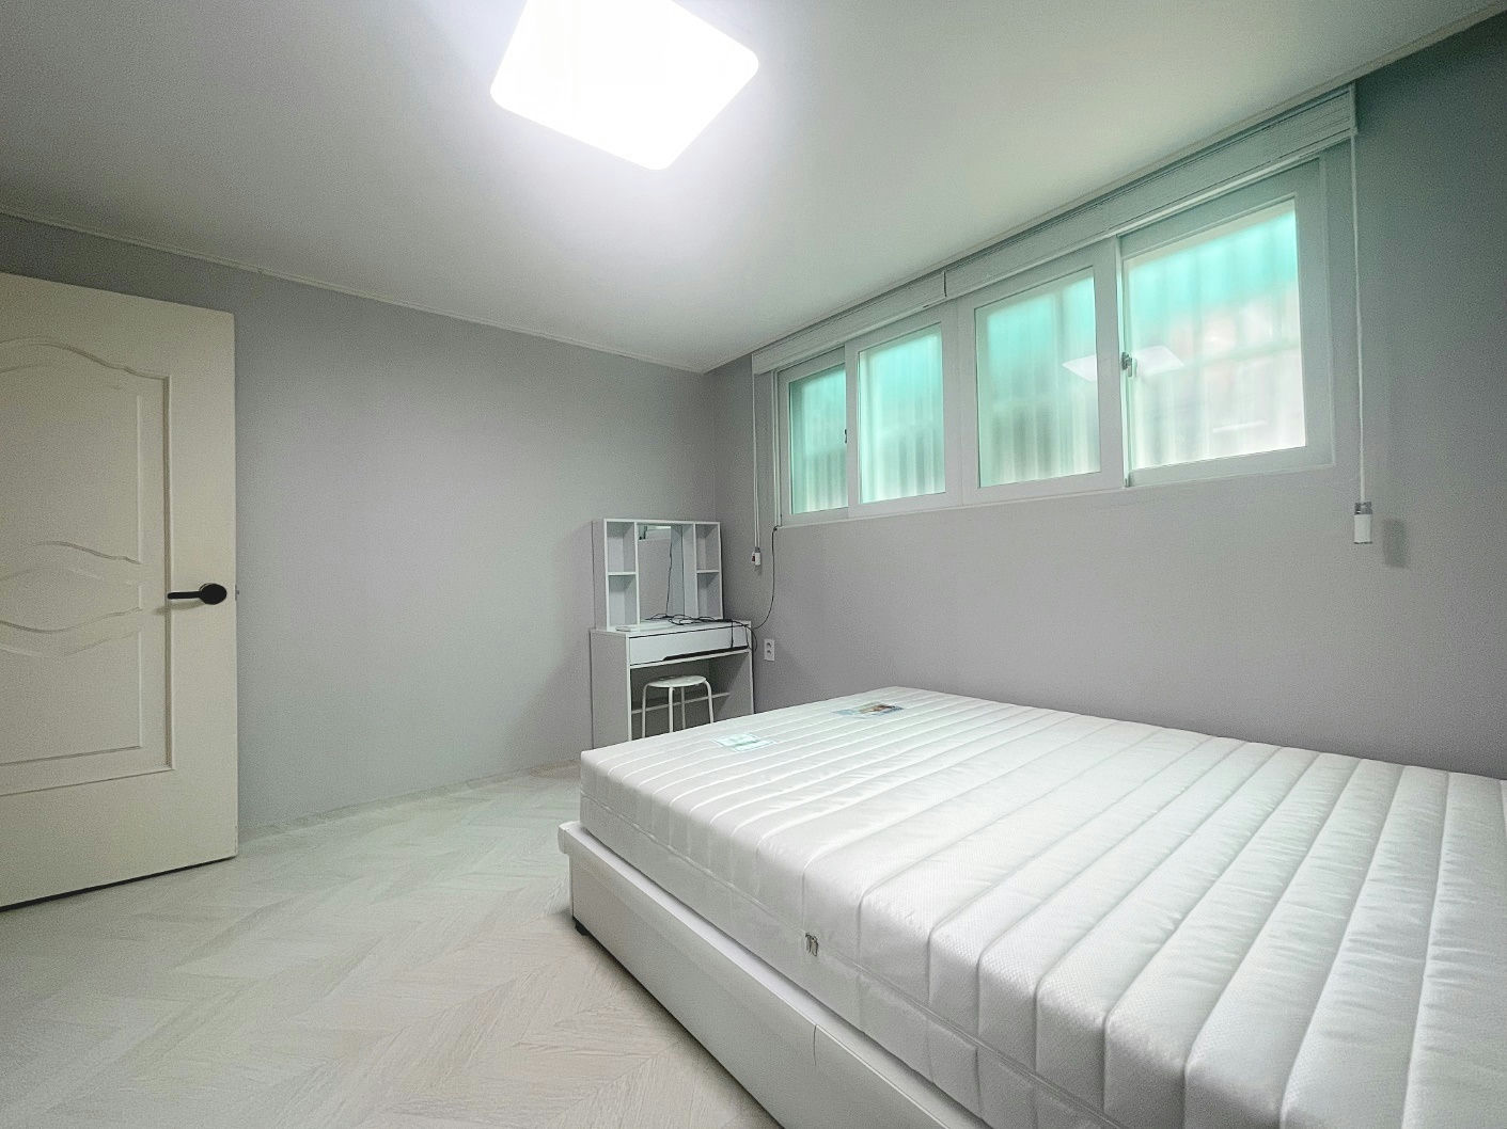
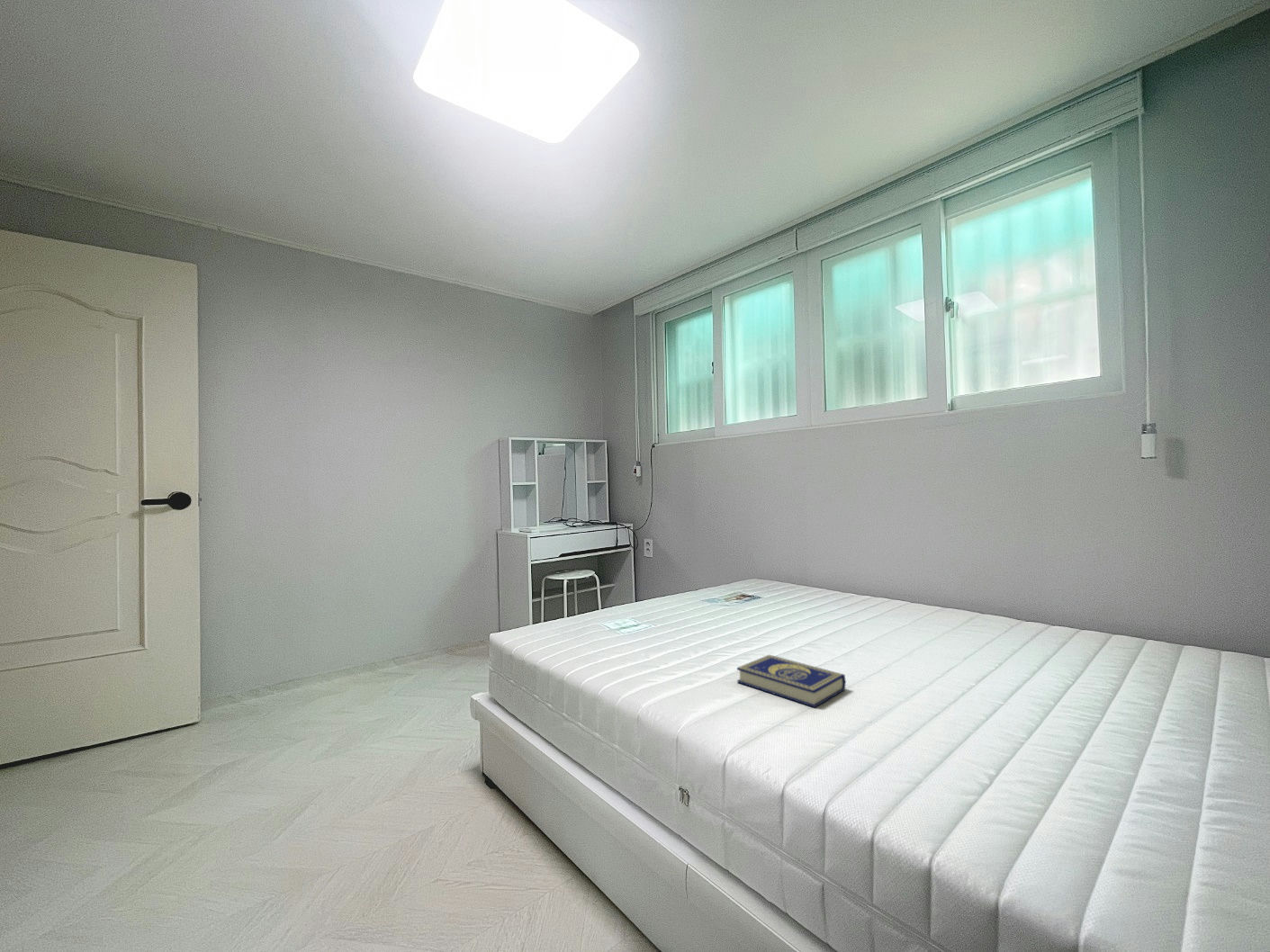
+ book [736,654,847,708]
